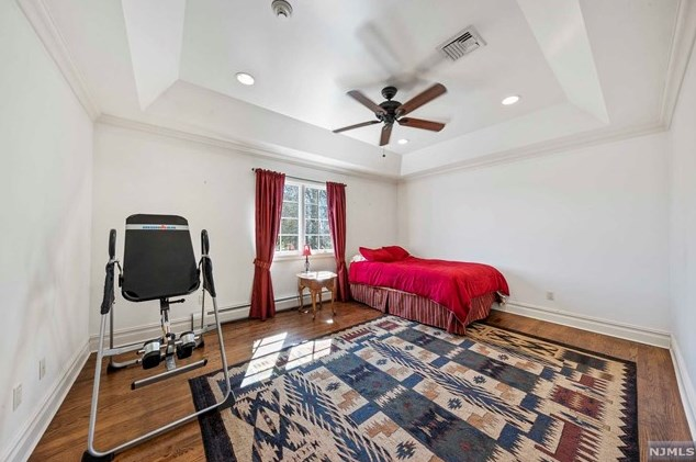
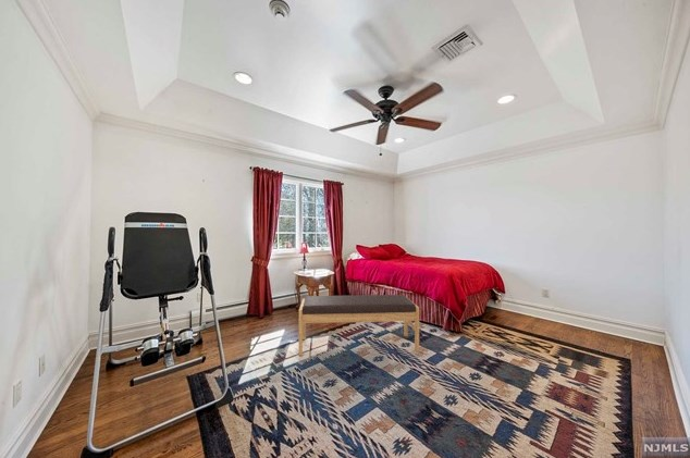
+ bench [298,294,420,357]
